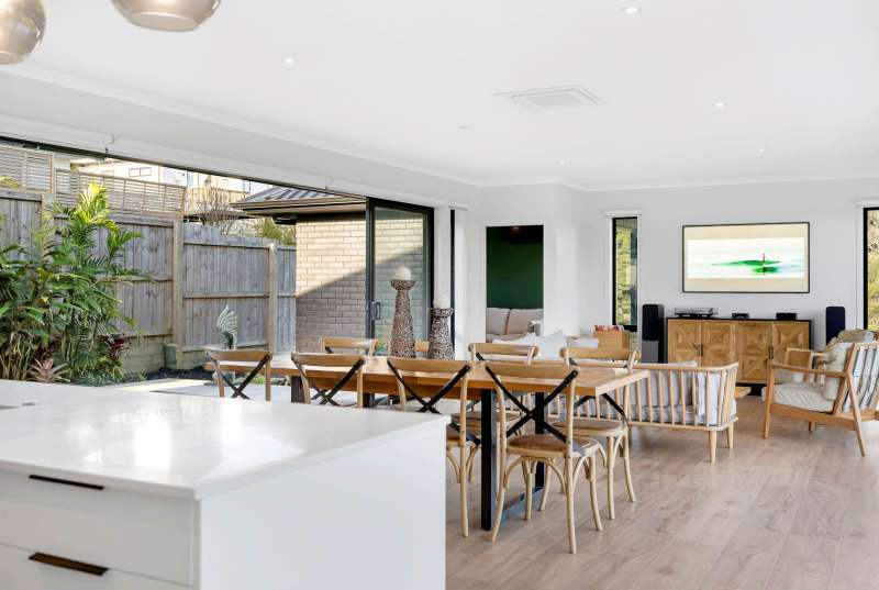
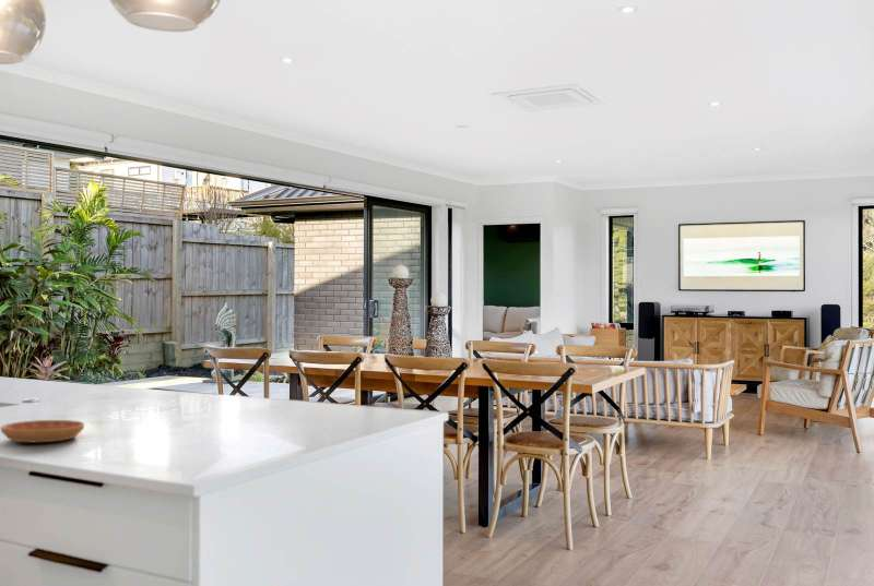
+ saucer [0,419,85,443]
